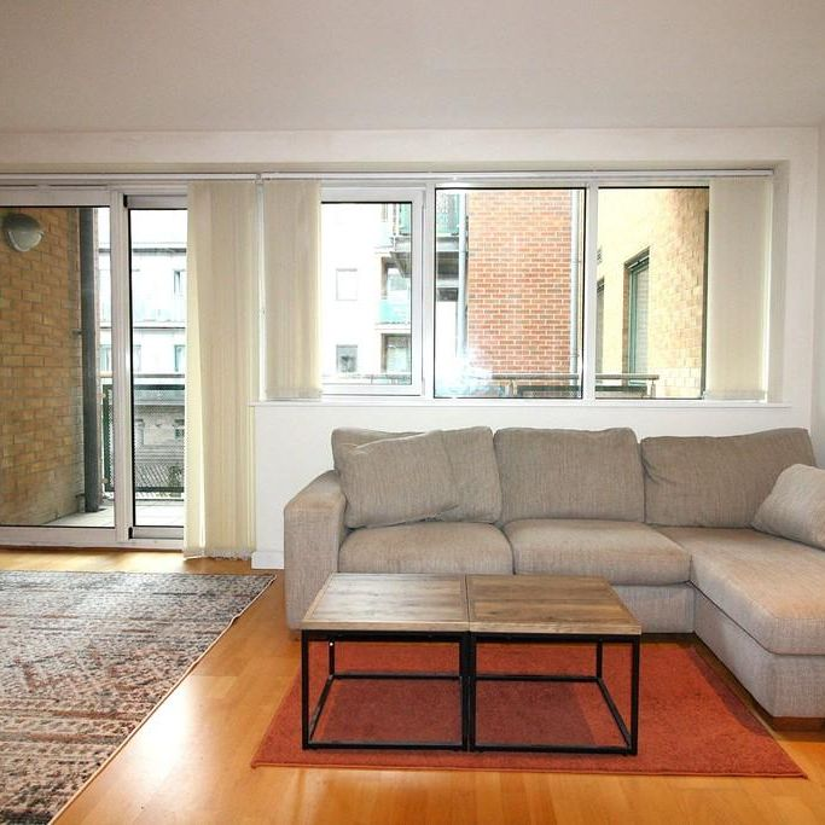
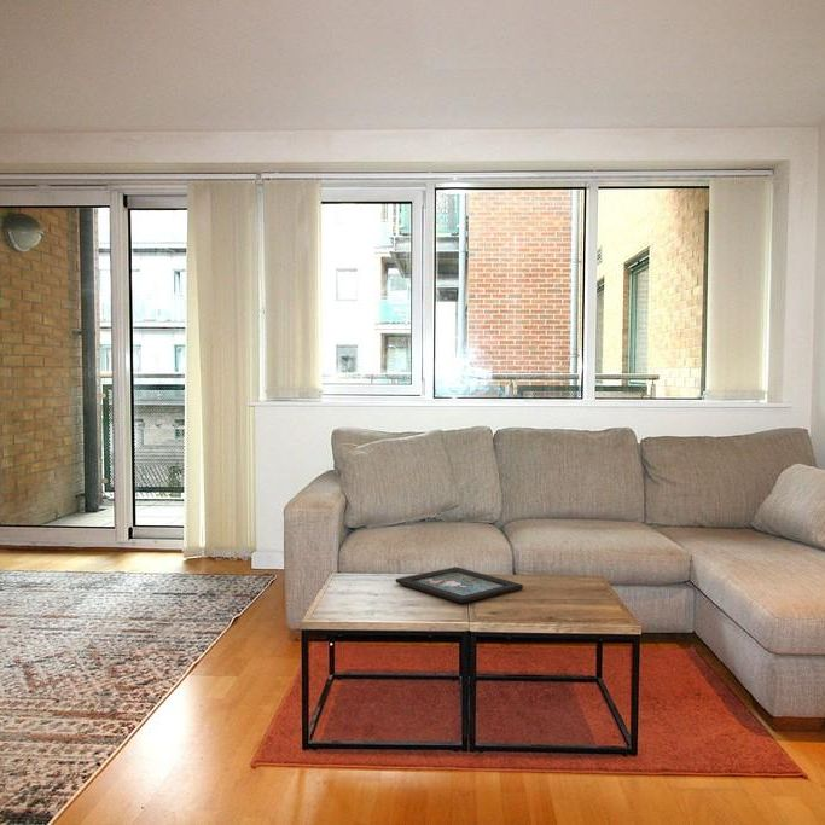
+ decorative tray [394,565,524,604]
